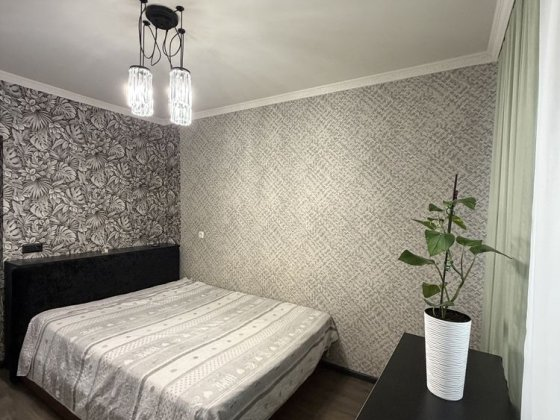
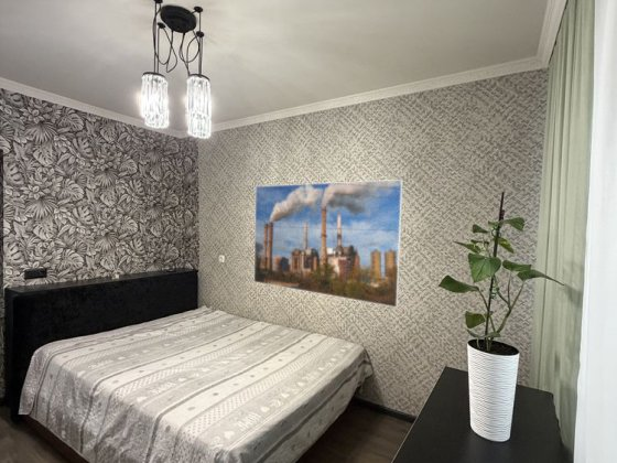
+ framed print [253,179,404,309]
